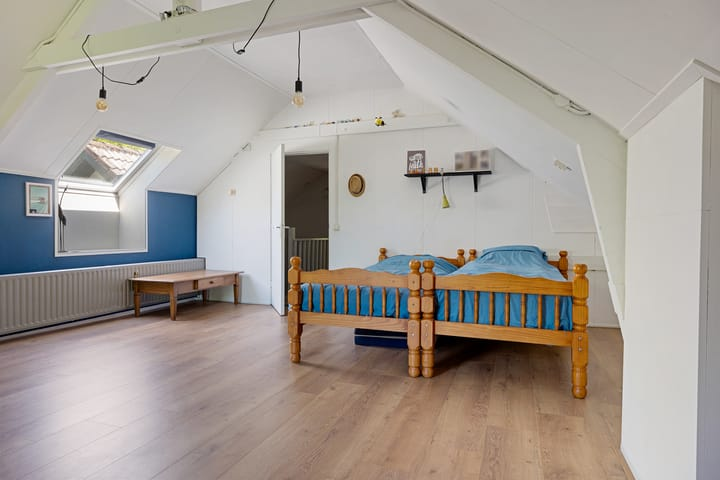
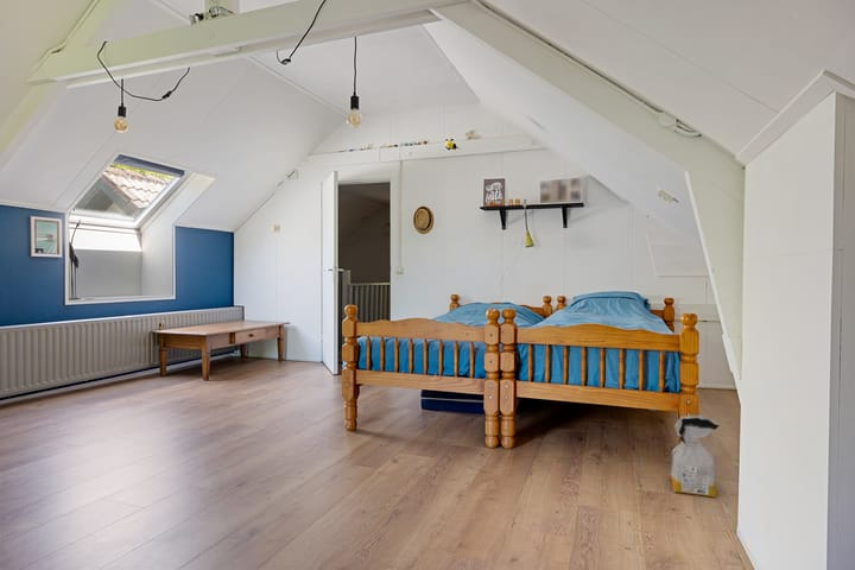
+ bag [669,413,721,499]
